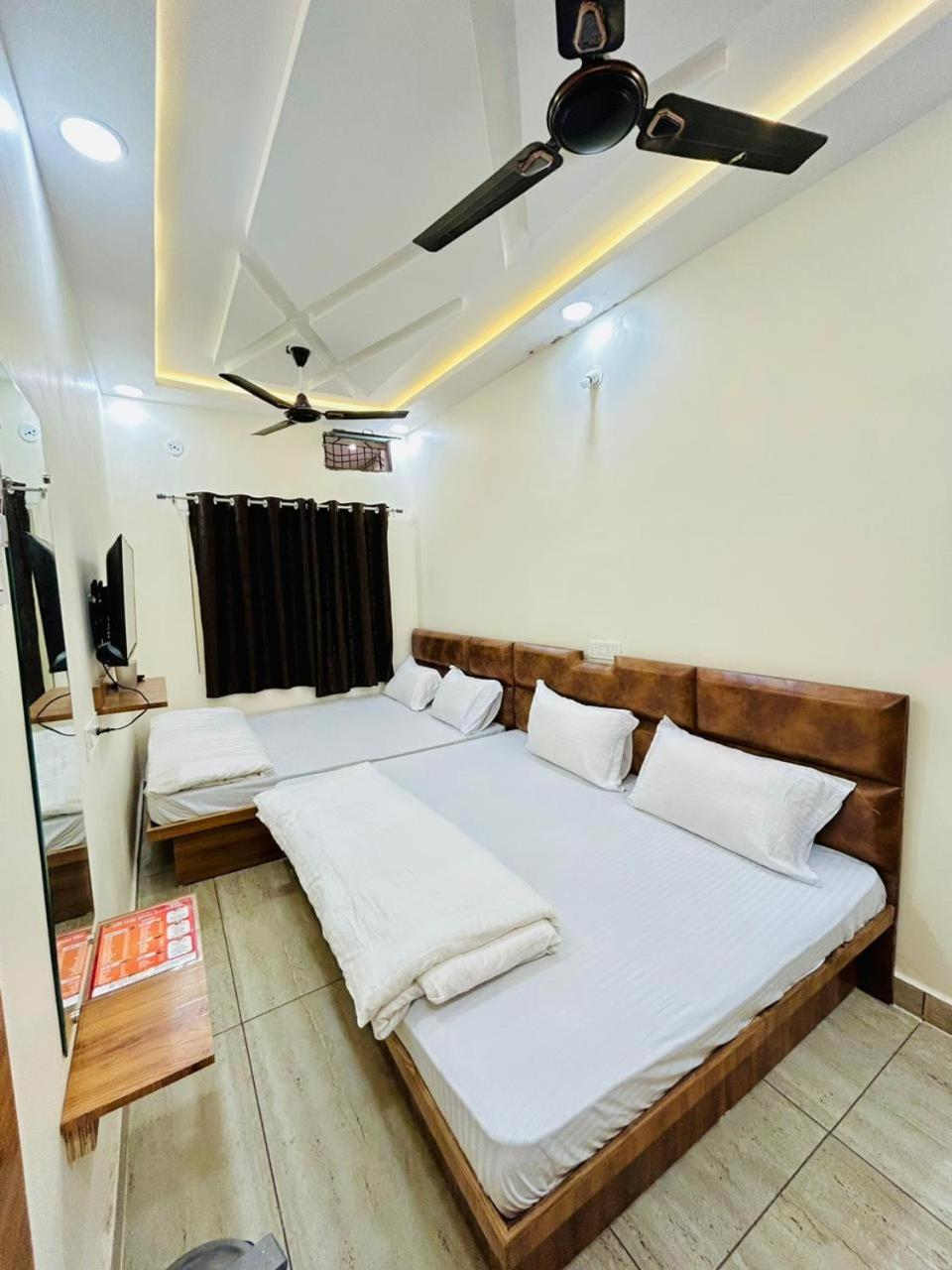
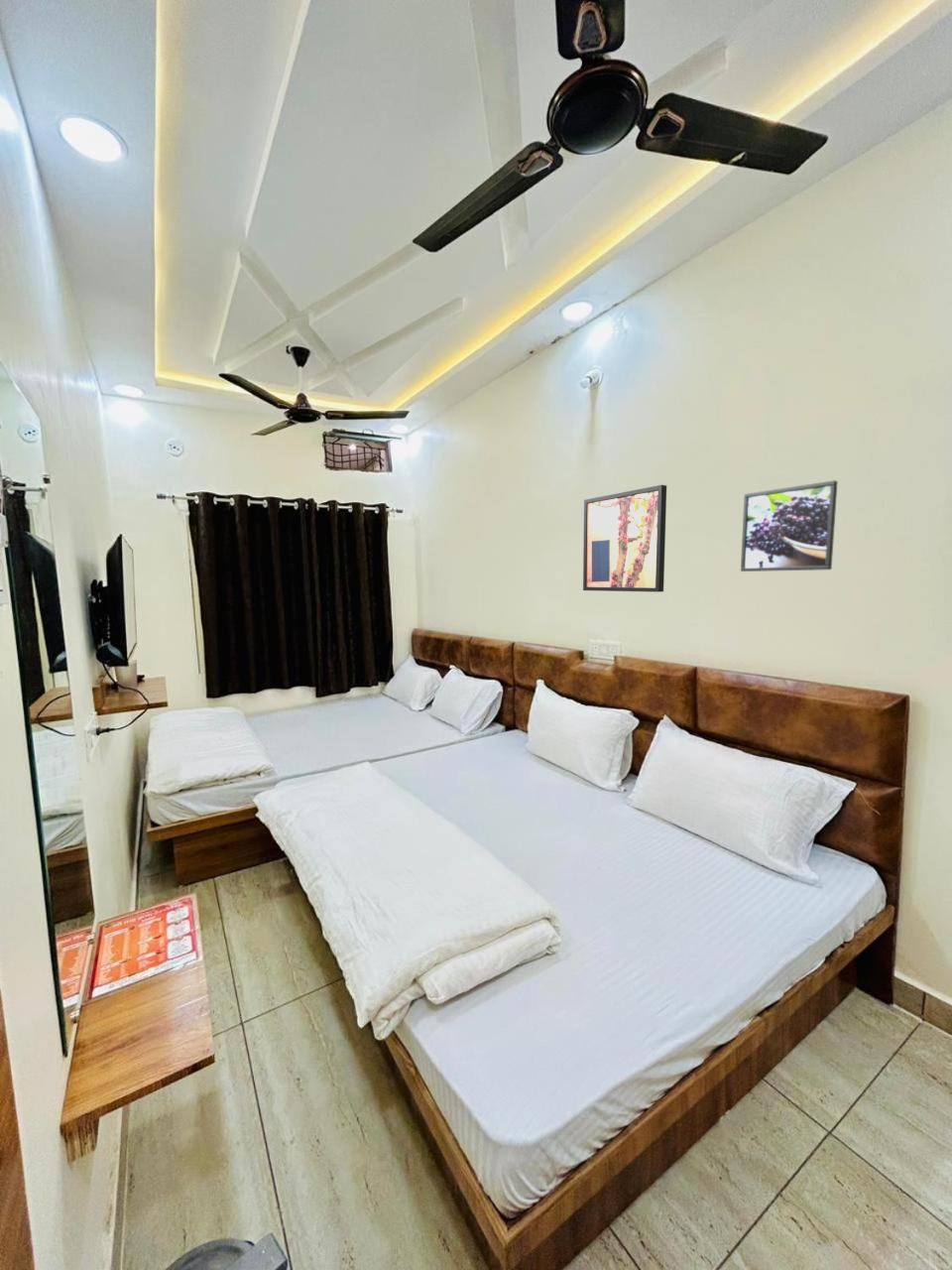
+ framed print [740,479,839,572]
+ wall art [582,484,667,593]
